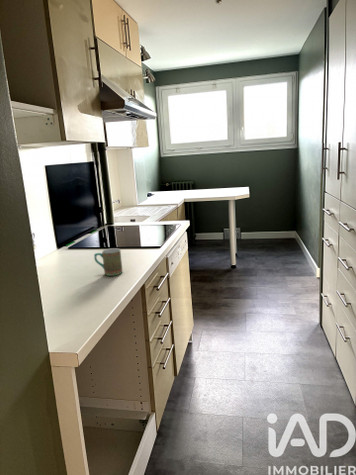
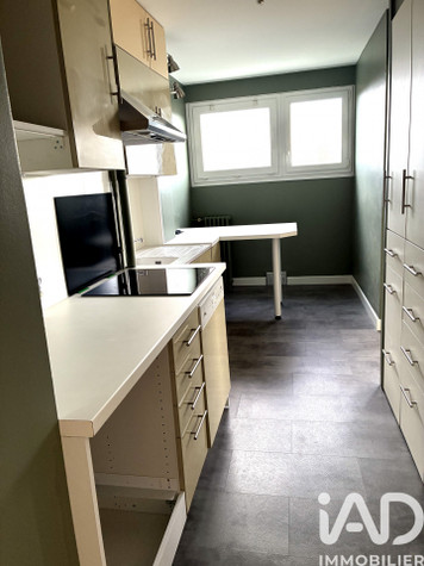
- mug [93,247,124,277]
